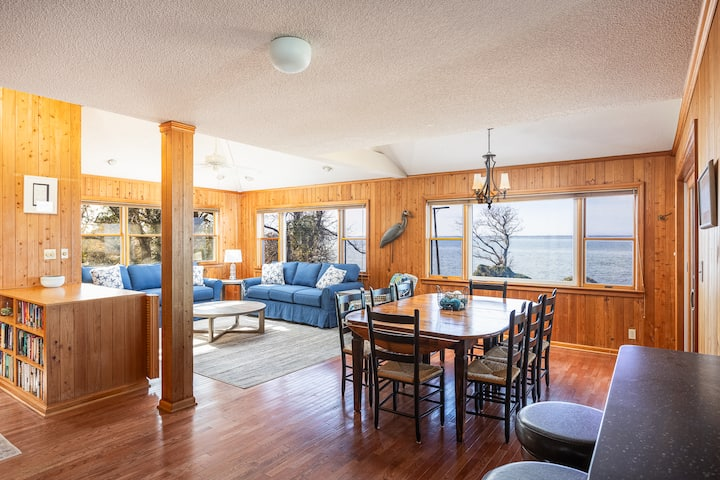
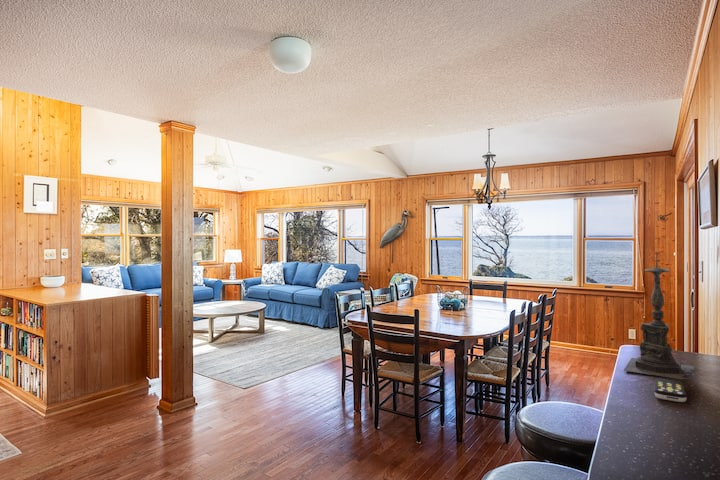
+ remote control [653,377,687,403]
+ candle holder [623,252,695,381]
